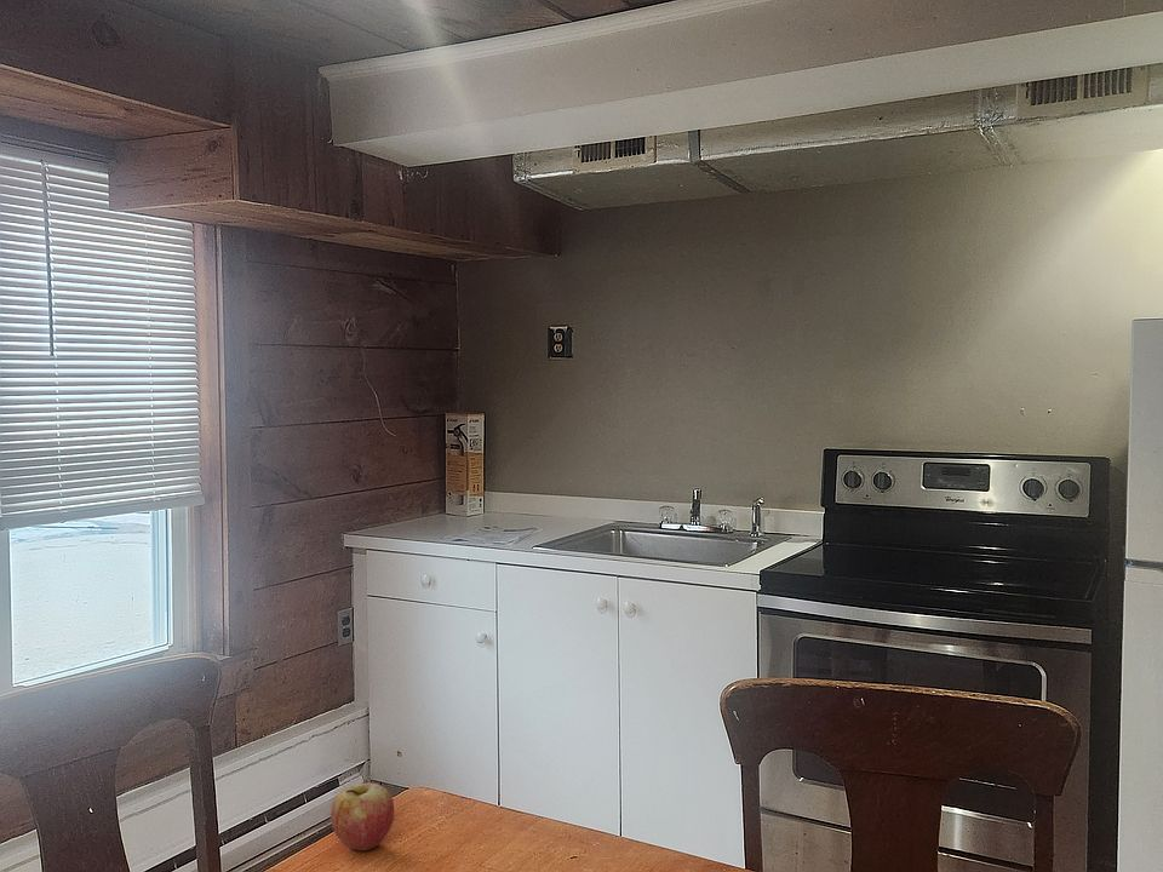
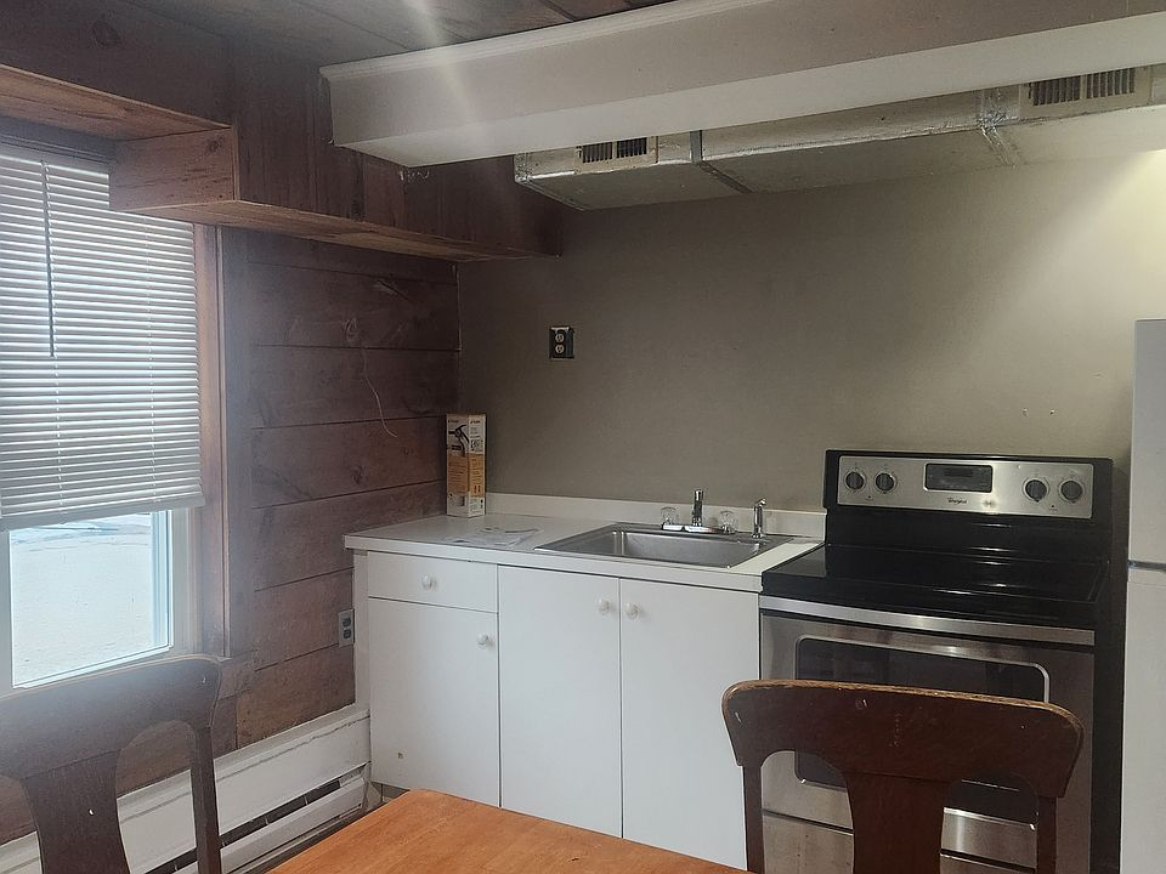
- fruit [330,782,395,851]
